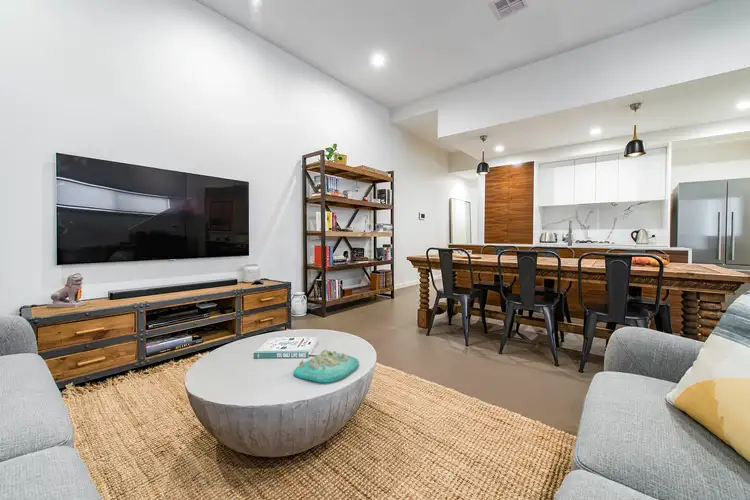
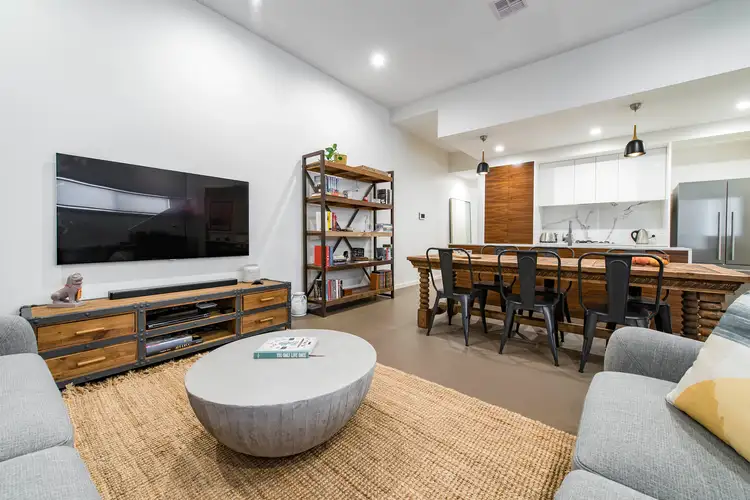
- decorative tray [293,348,360,384]
